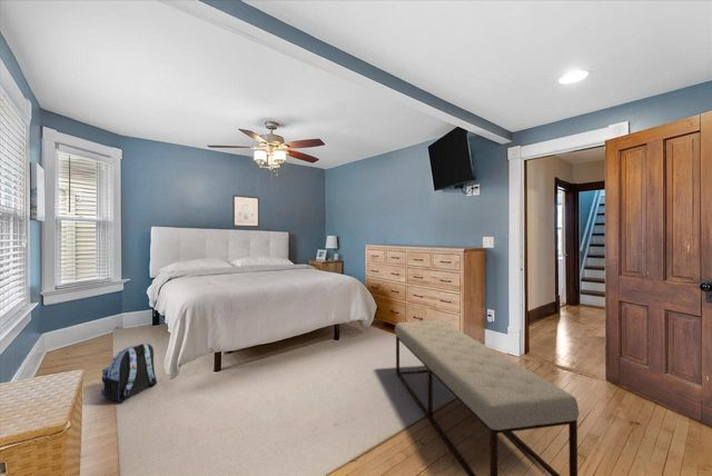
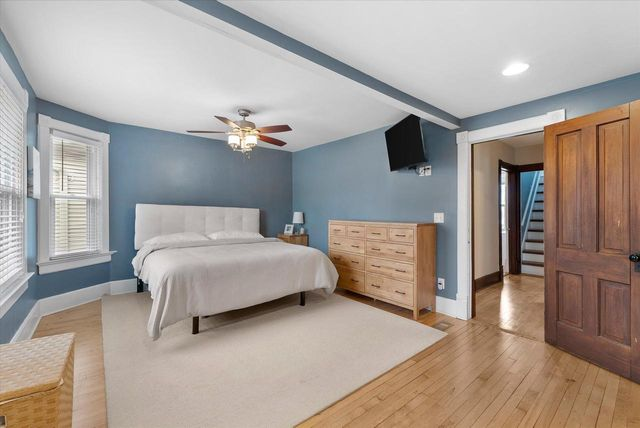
- wall art [231,194,260,228]
- bench [394,319,580,476]
- backpack [100,343,158,403]
